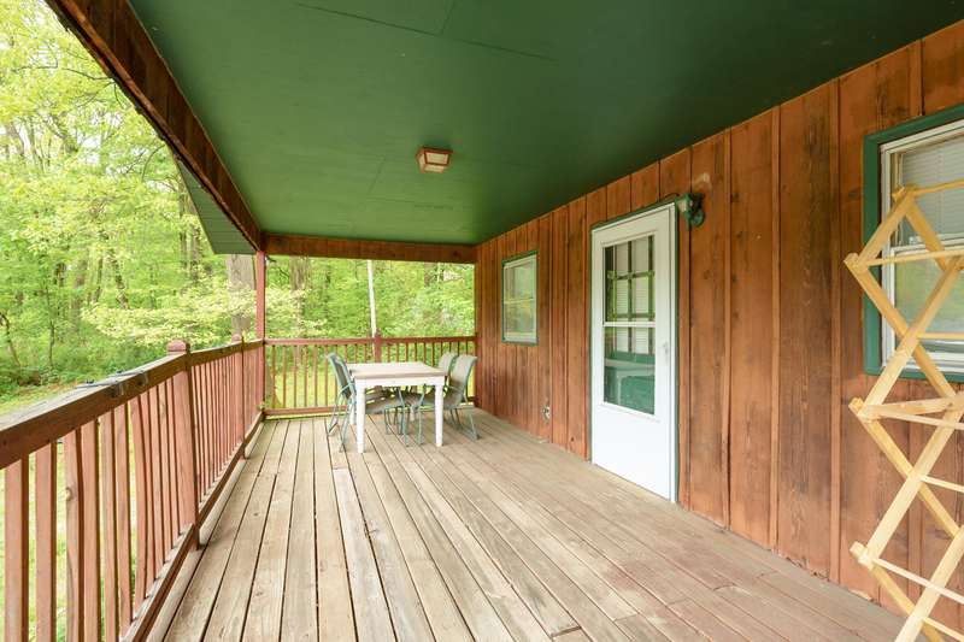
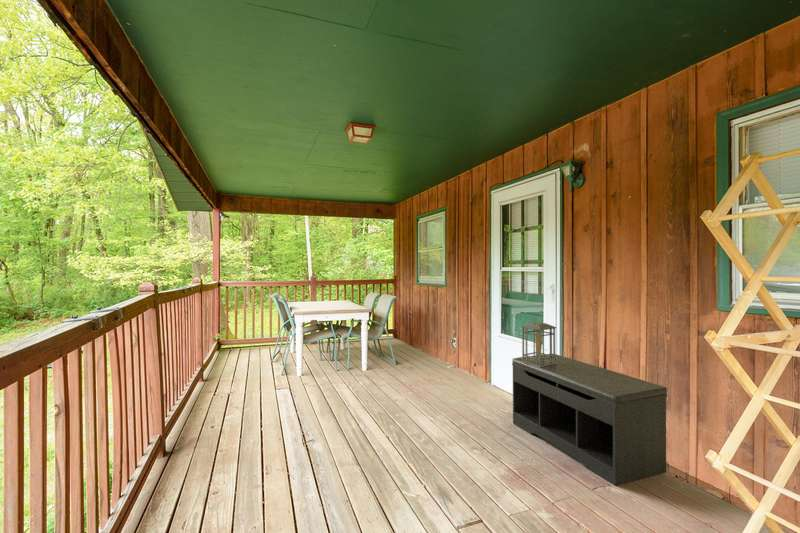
+ bench [511,353,668,487]
+ lantern [520,314,558,367]
